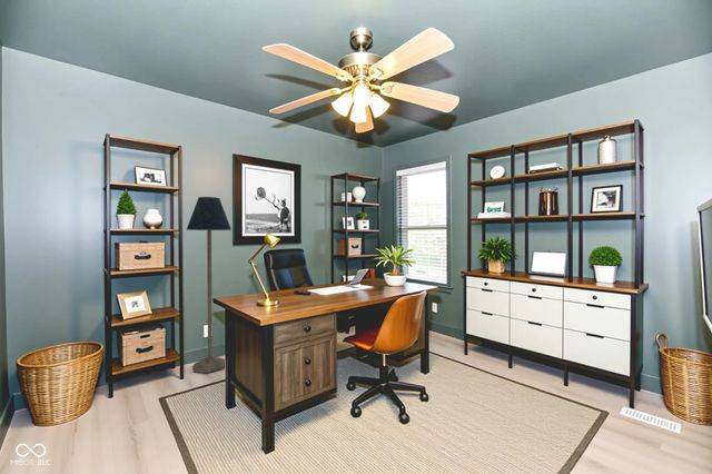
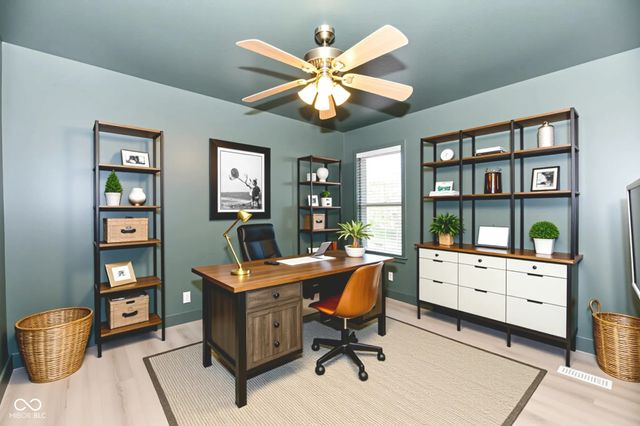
- floor lamp [186,196,233,374]
